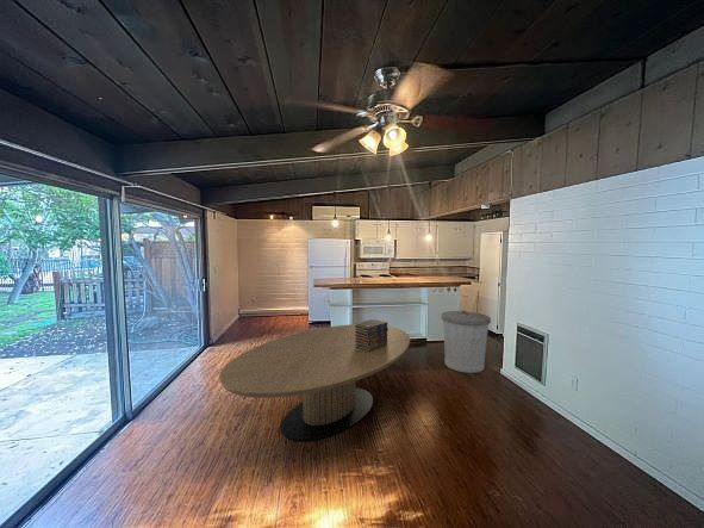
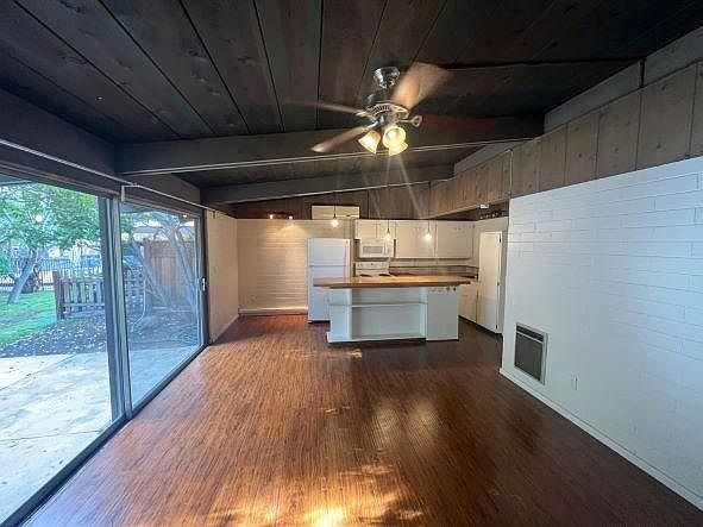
- book stack [354,318,388,352]
- dining table [218,323,411,442]
- trash can [440,309,492,374]
